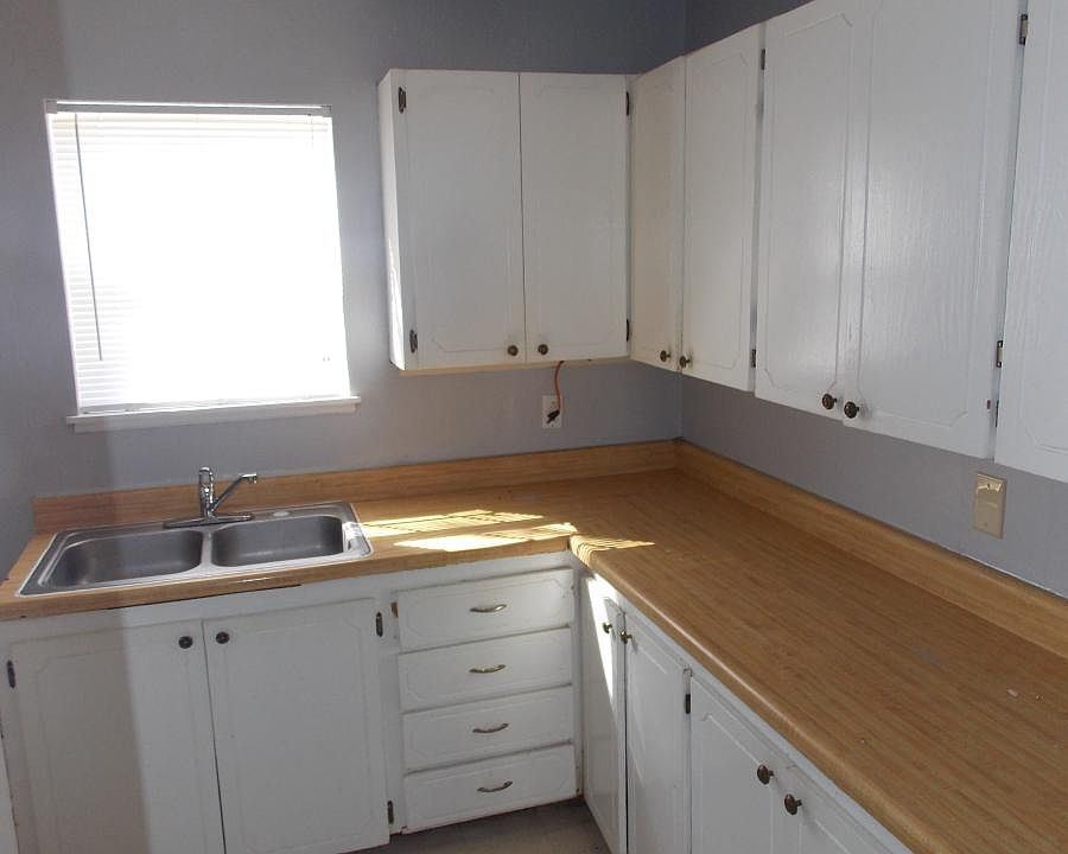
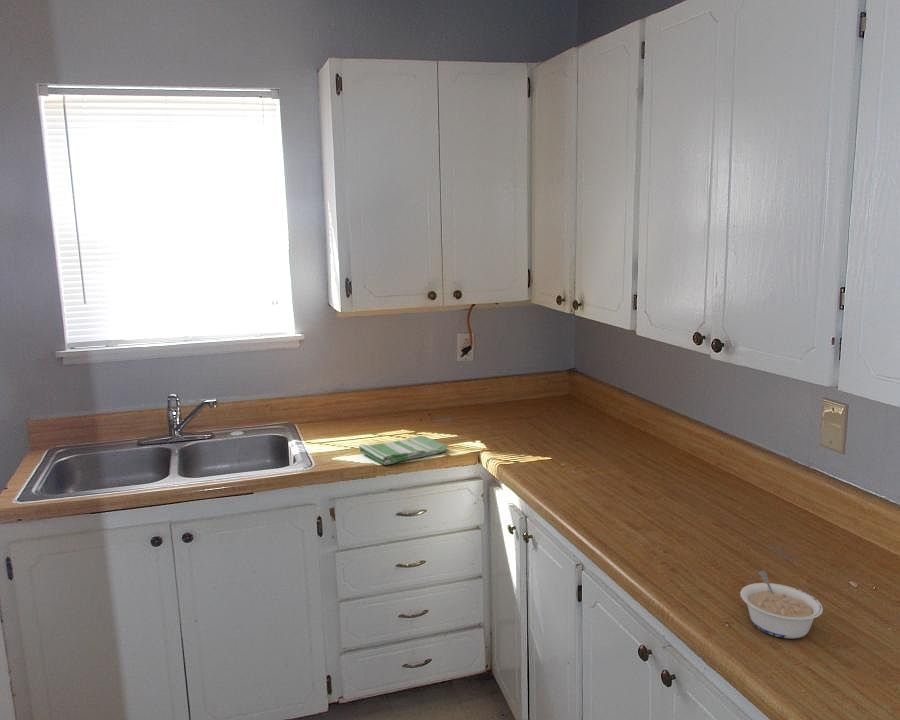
+ legume [739,570,824,640]
+ dish towel [358,435,450,466]
